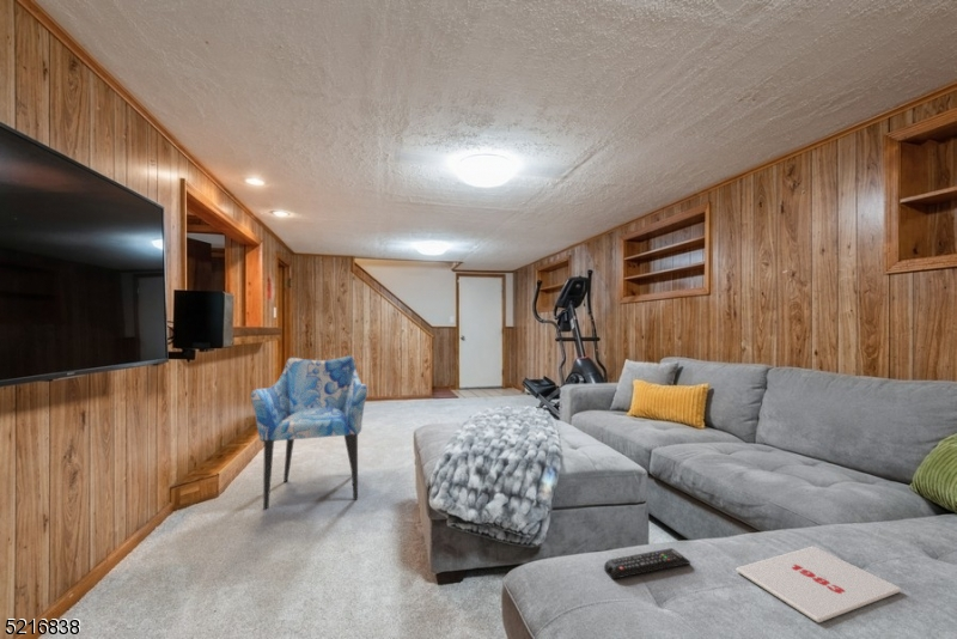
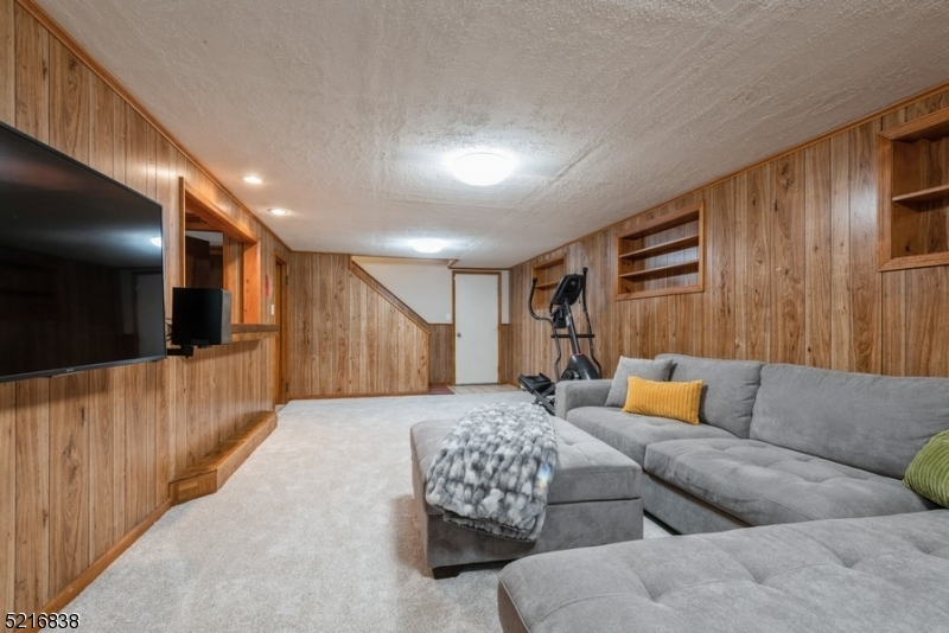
- armchair [250,354,368,511]
- remote control [603,547,691,580]
- magazine [734,546,903,623]
